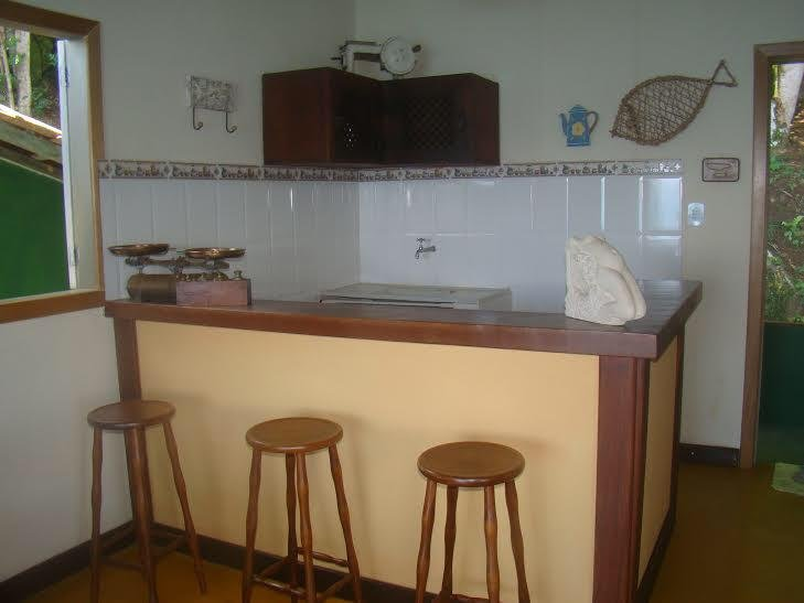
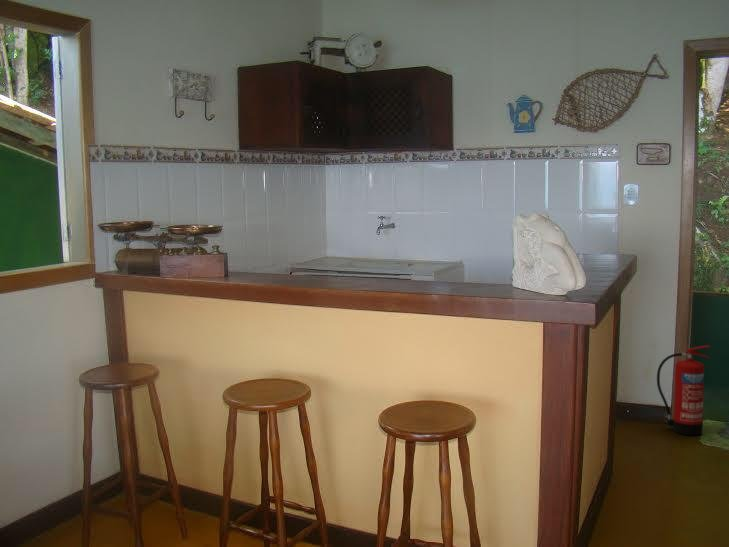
+ fire extinguisher [656,344,711,436]
